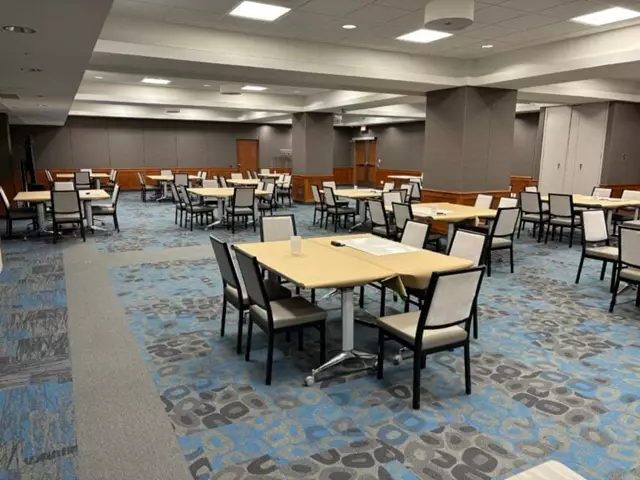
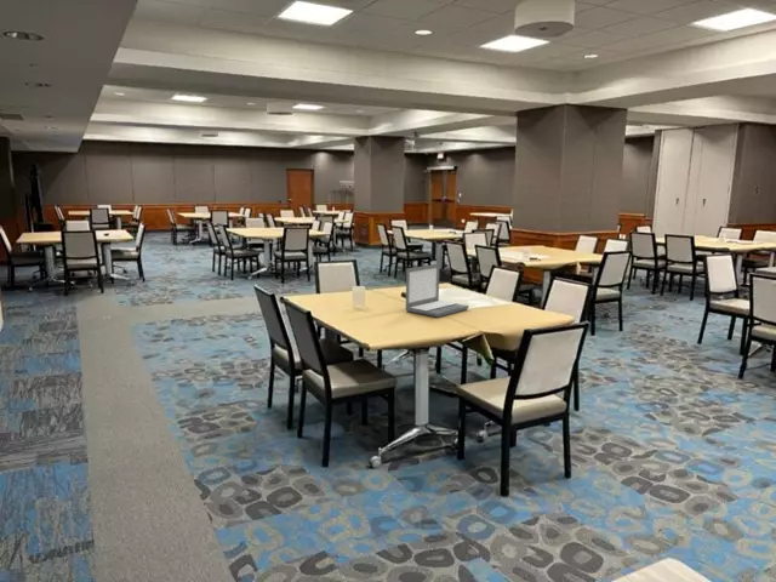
+ laptop [404,263,470,319]
